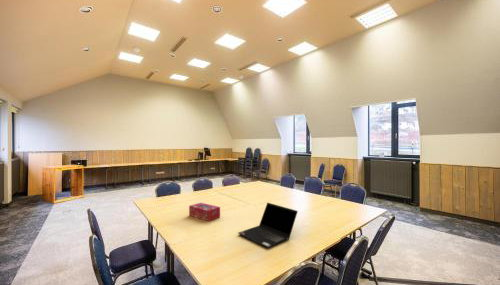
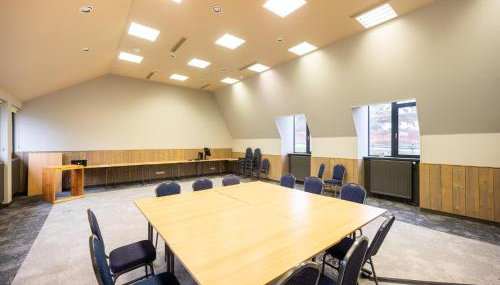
- laptop computer [237,202,299,249]
- tissue box [188,202,221,222]
